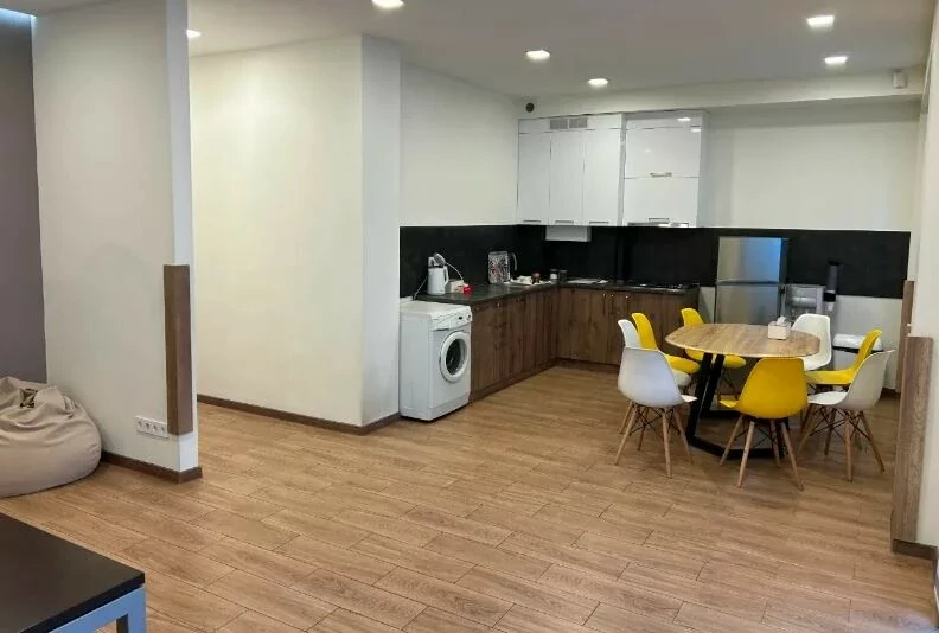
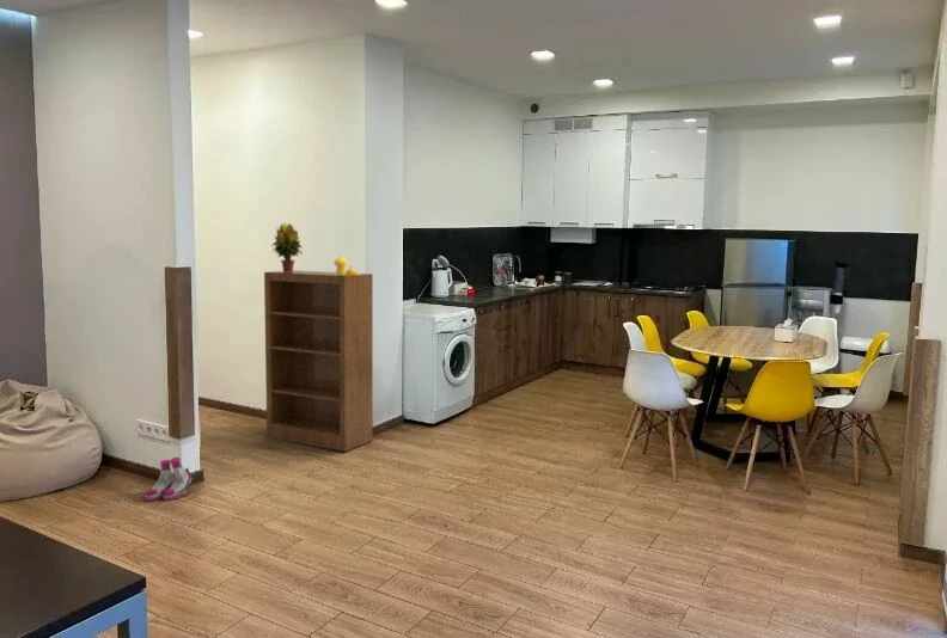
+ vase [332,254,361,275]
+ potted plant [271,222,304,272]
+ bookshelf [263,269,374,453]
+ boots [145,456,193,502]
